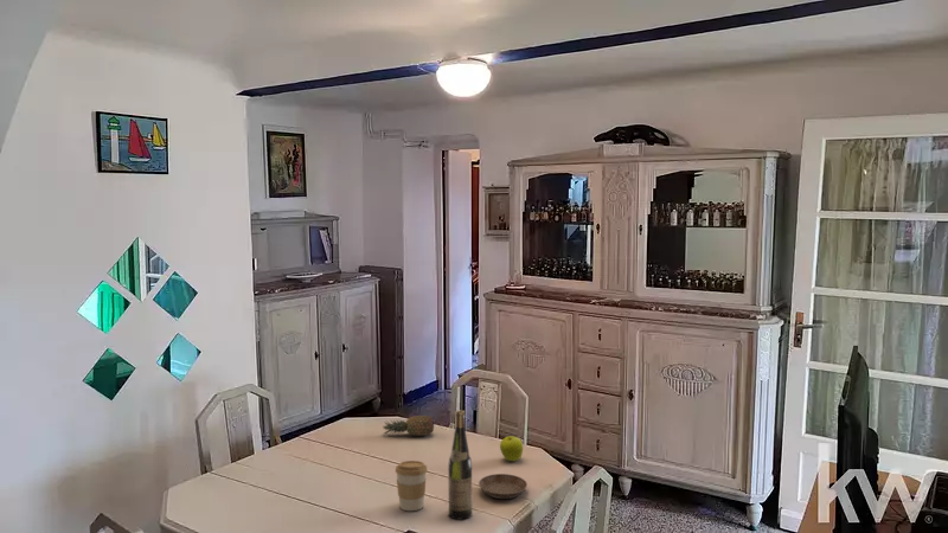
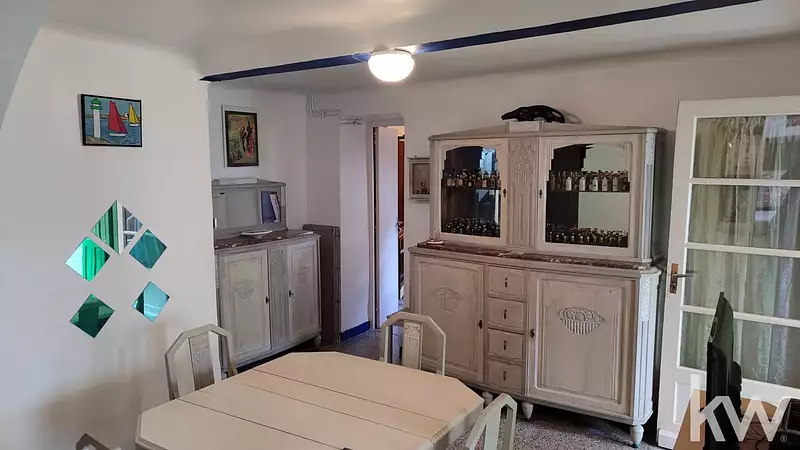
- fruit [382,415,435,437]
- coffee cup [395,460,429,512]
- wine bottle [447,409,473,521]
- saucer [478,473,529,500]
- fruit [499,435,524,462]
